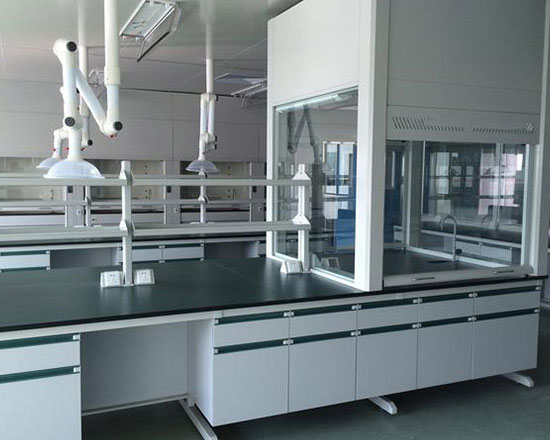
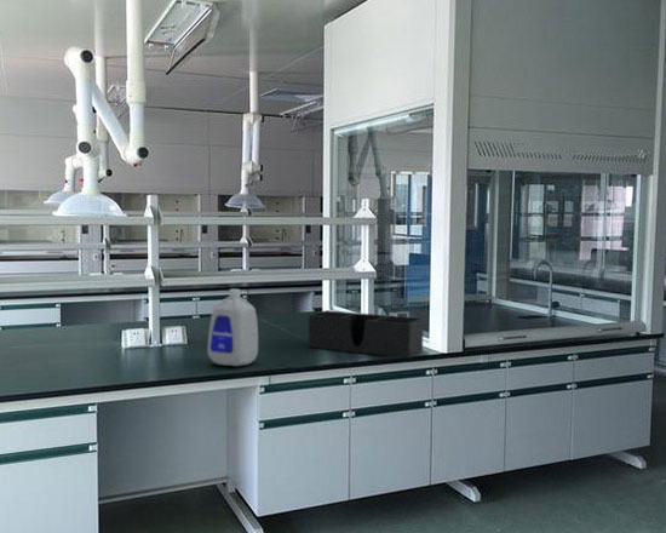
+ bottle [206,288,259,367]
+ desk organizer [308,309,425,360]
